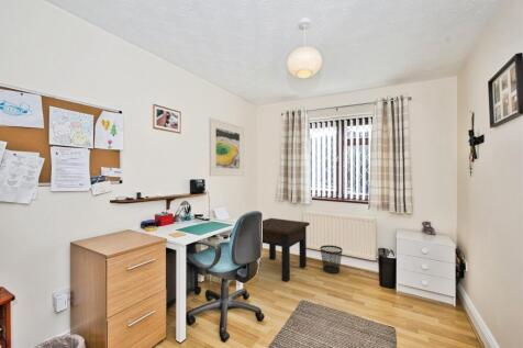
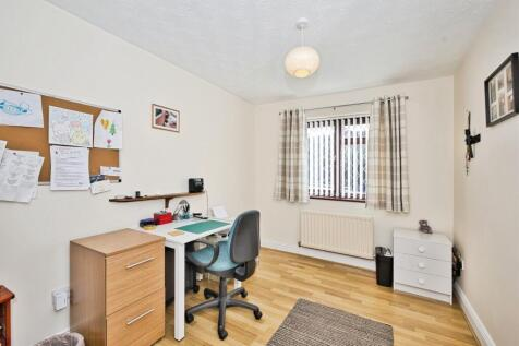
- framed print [208,116,245,177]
- side table [262,217,311,282]
- wastebasket [320,244,343,274]
